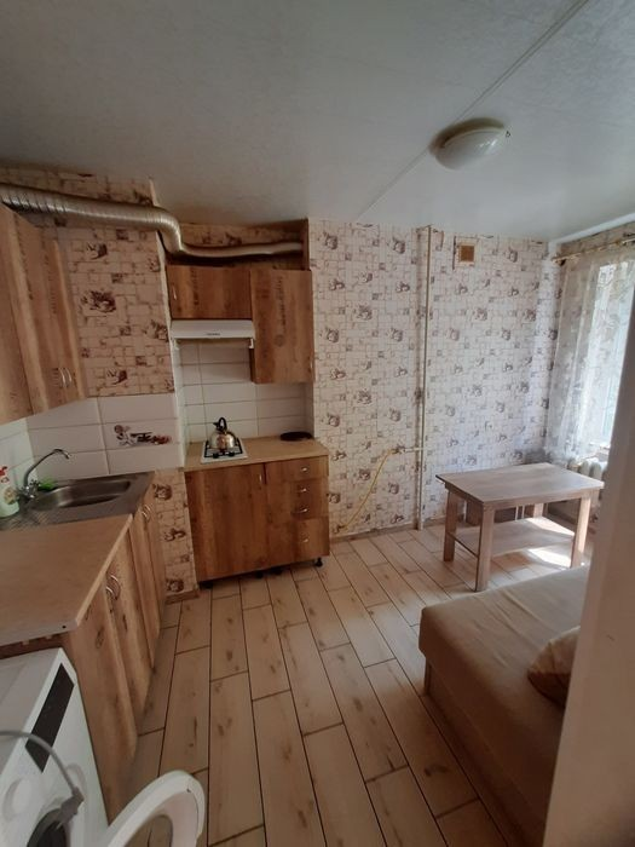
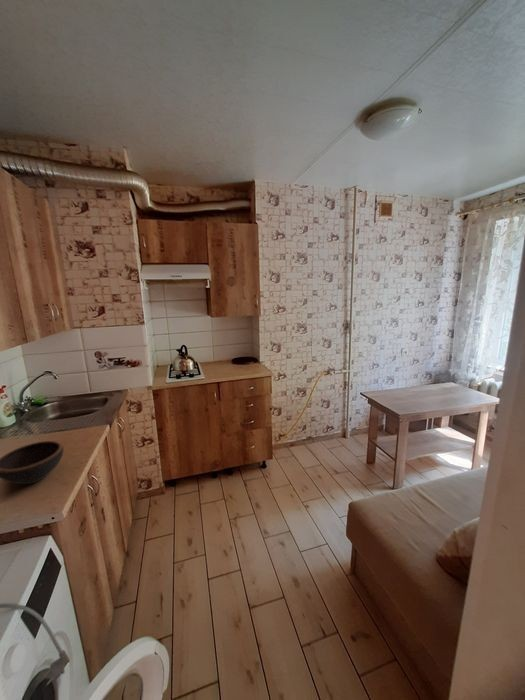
+ bowl [0,440,65,485]
